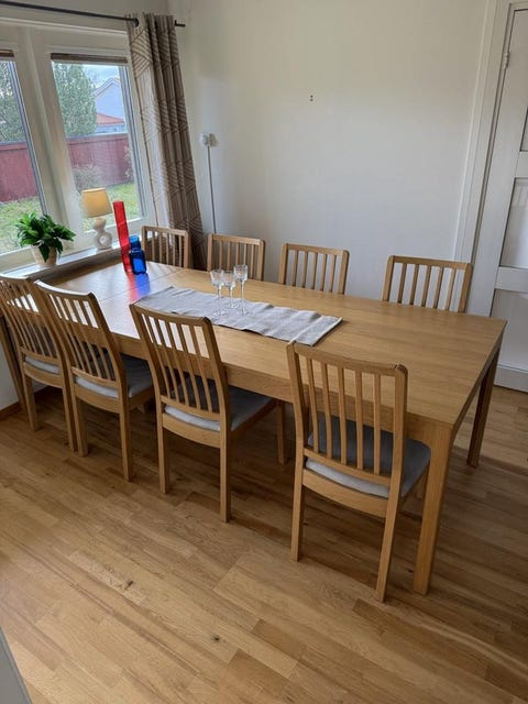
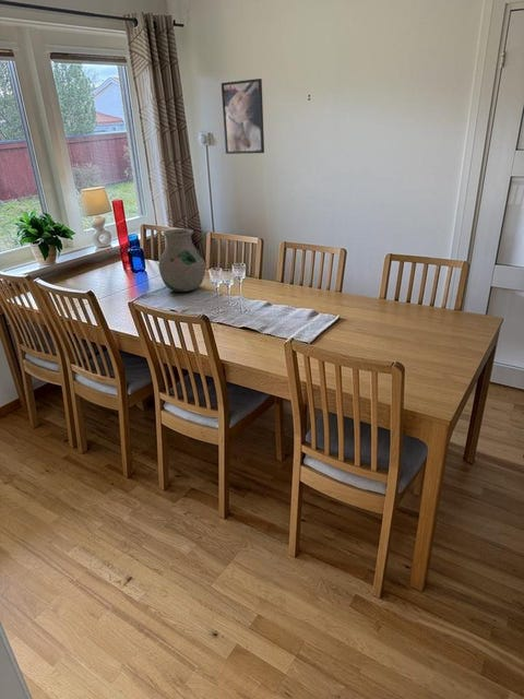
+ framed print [221,78,265,155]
+ vase [157,228,206,293]
